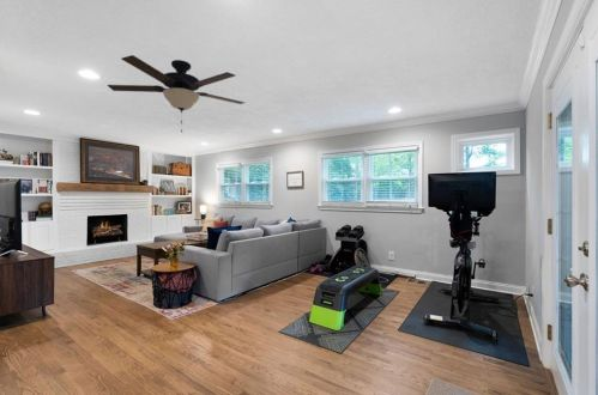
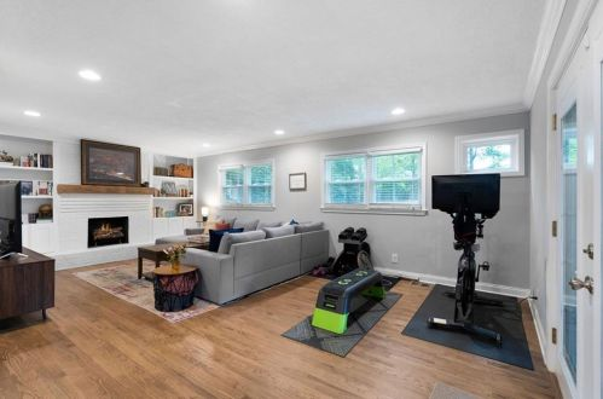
- ceiling fan [107,54,246,134]
